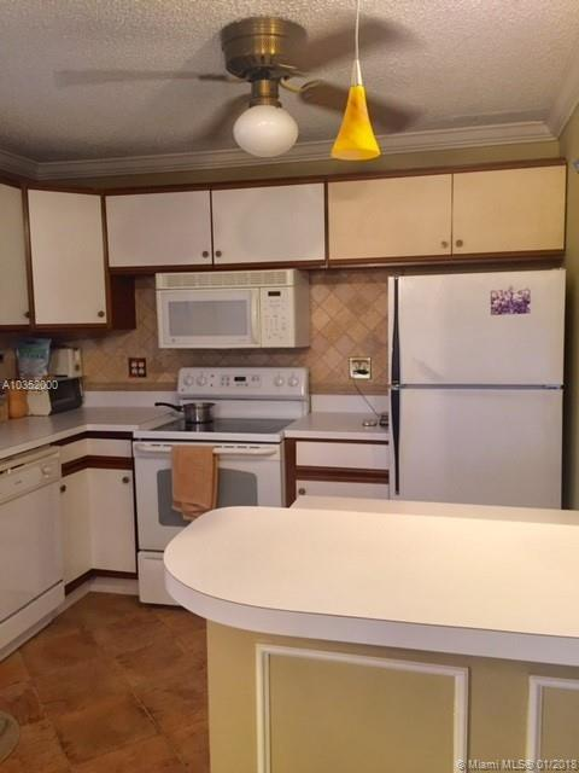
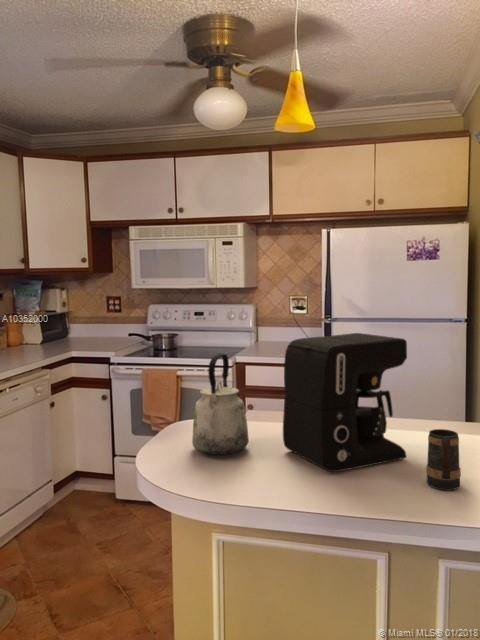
+ coffee maker [282,332,408,473]
+ kettle [191,353,250,456]
+ mug [425,428,462,491]
